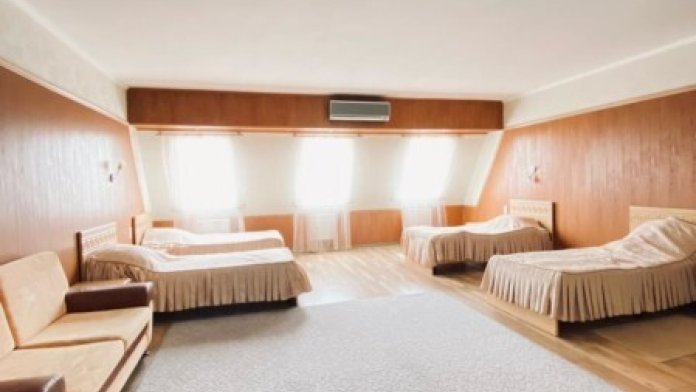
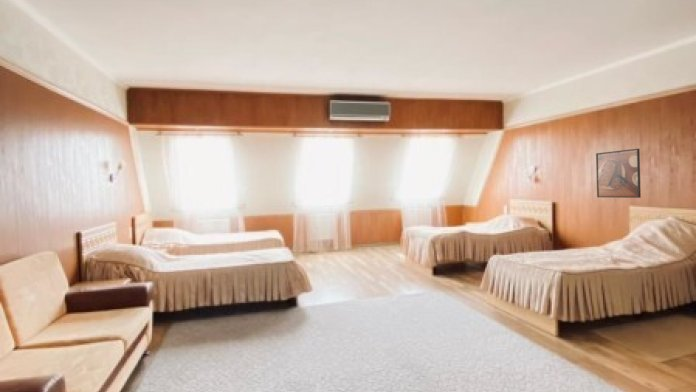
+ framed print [595,148,642,199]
